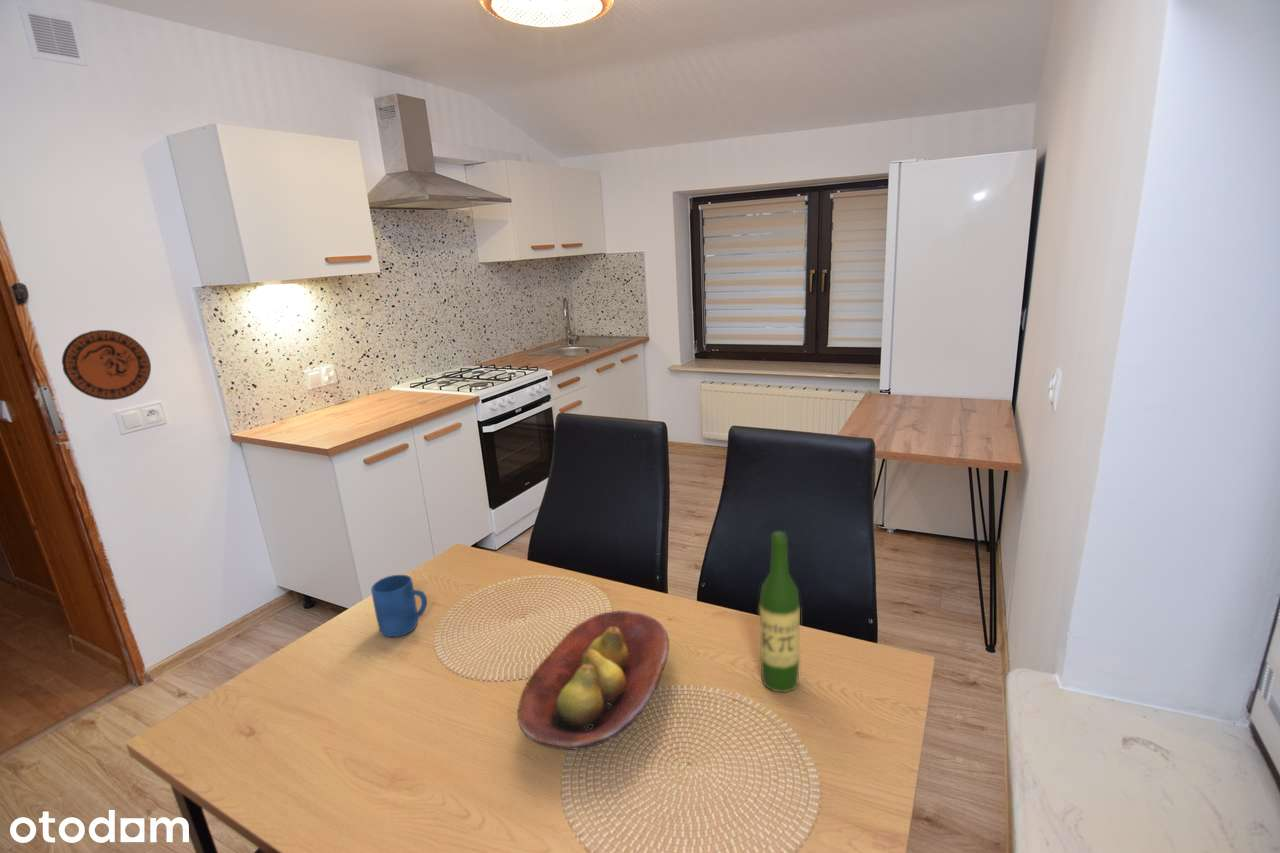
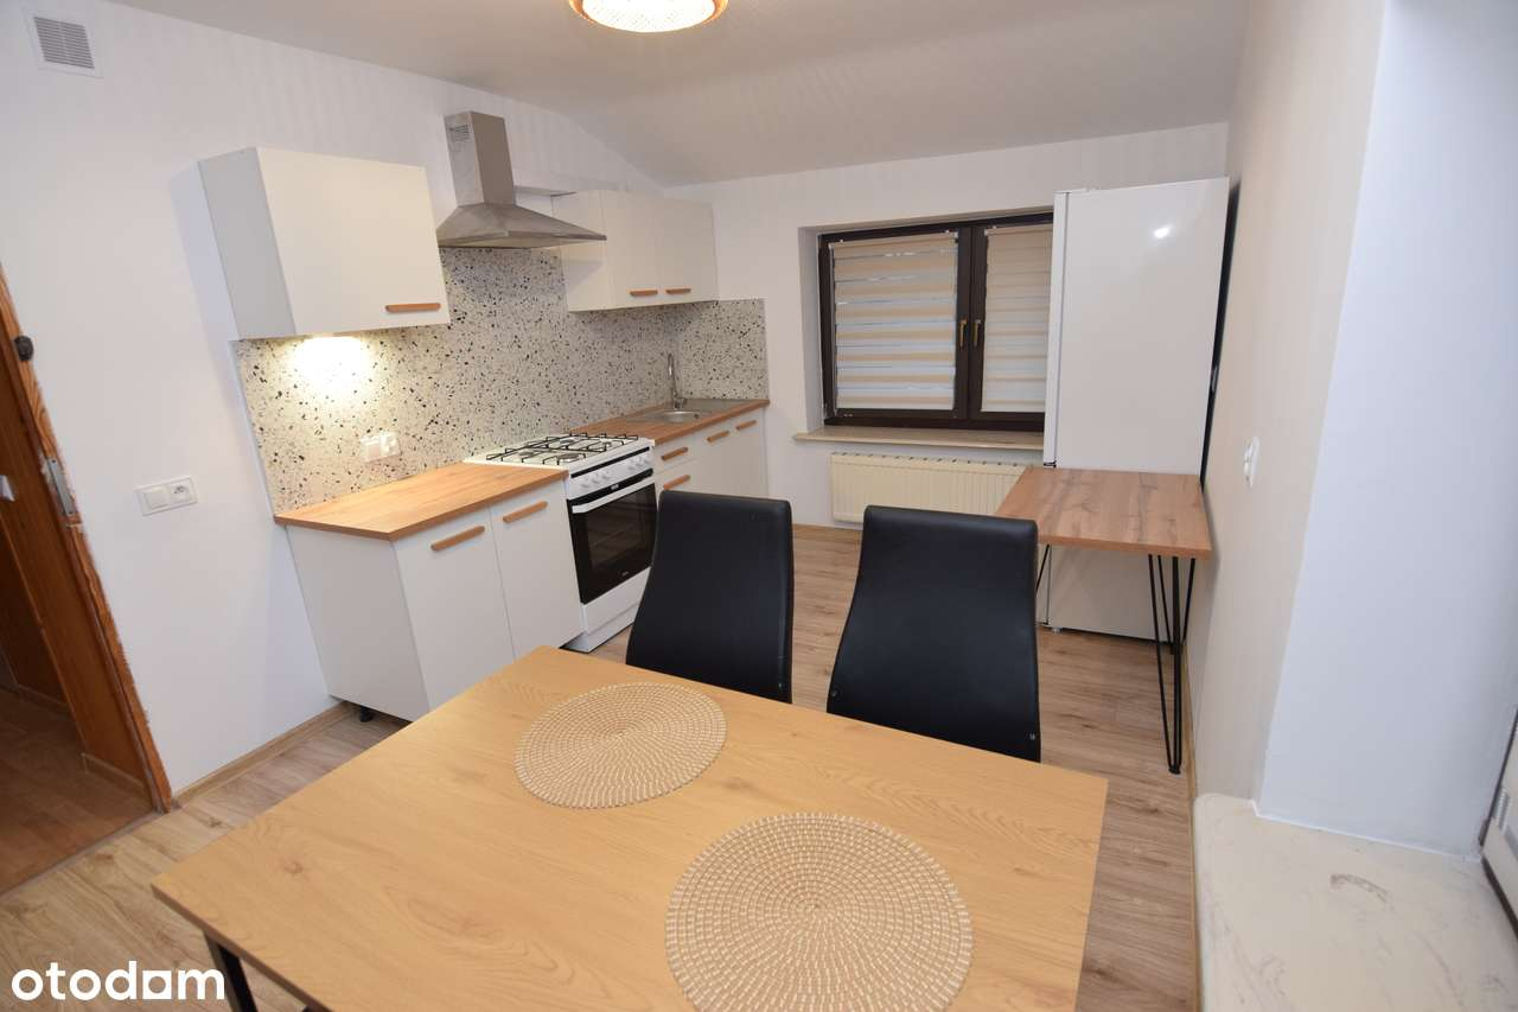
- wine bottle [759,530,801,694]
- mug [370,574,428,638]
- fruit bowl [517,610,670,751]
- decorative plate [61,329,152,401]
